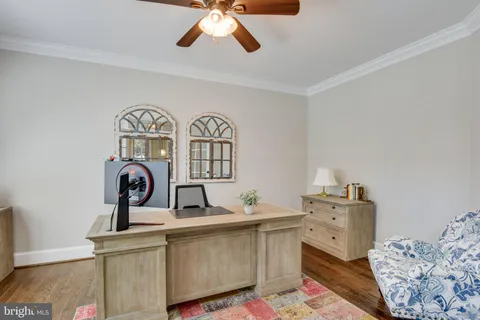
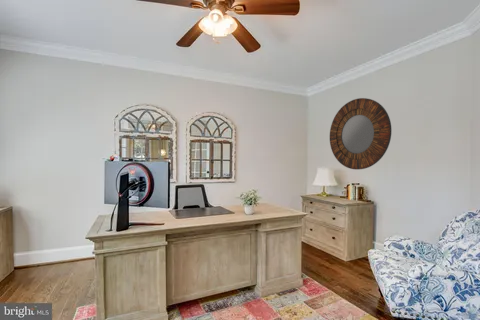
+ home mirror [329,97,392,170]
